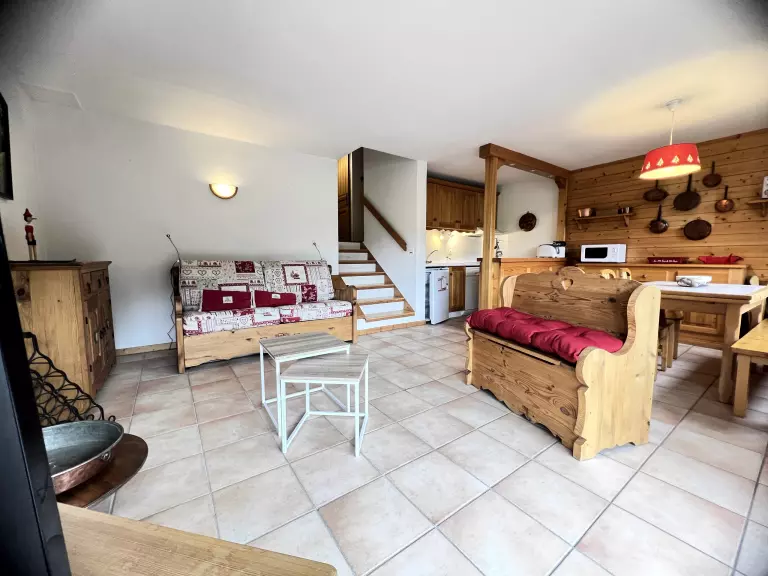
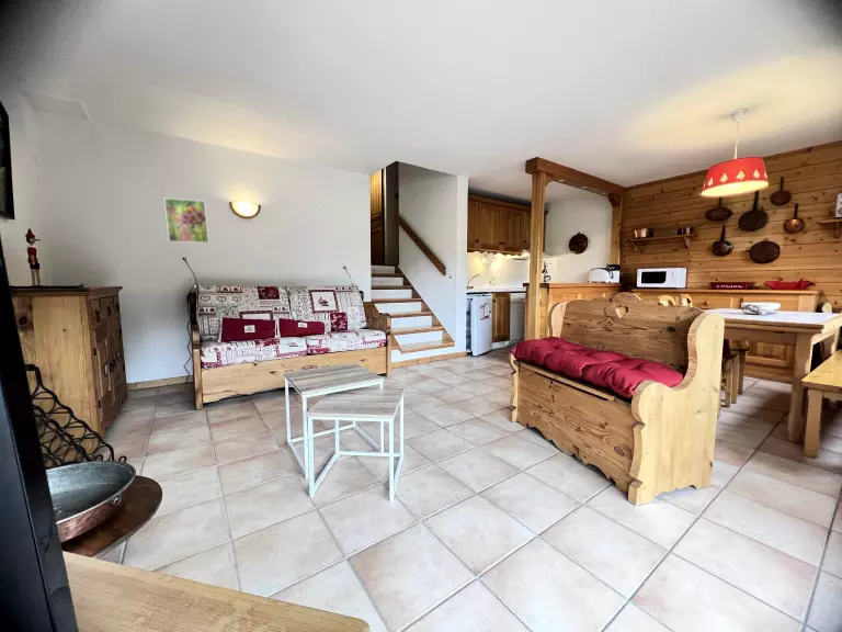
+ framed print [163,198,209,244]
